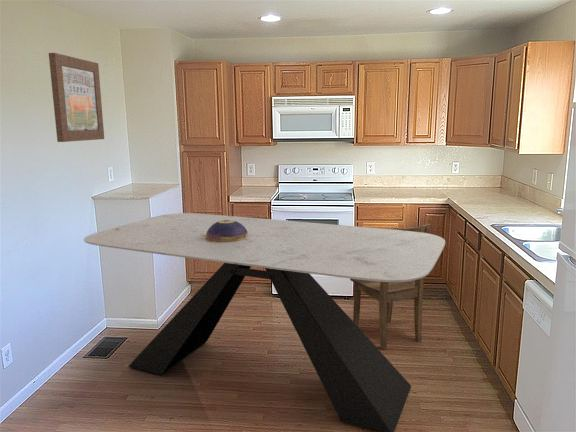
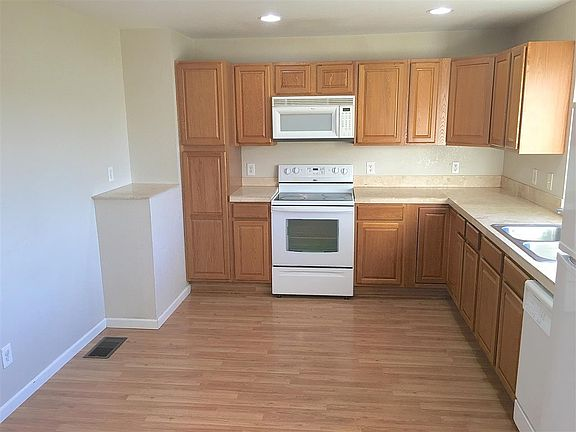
- dining table [83,212,446,432]
- wall art [48,52,105,143]
- dining chair [349,223,432,351]
- decorative bowl [206,220,248,242]
